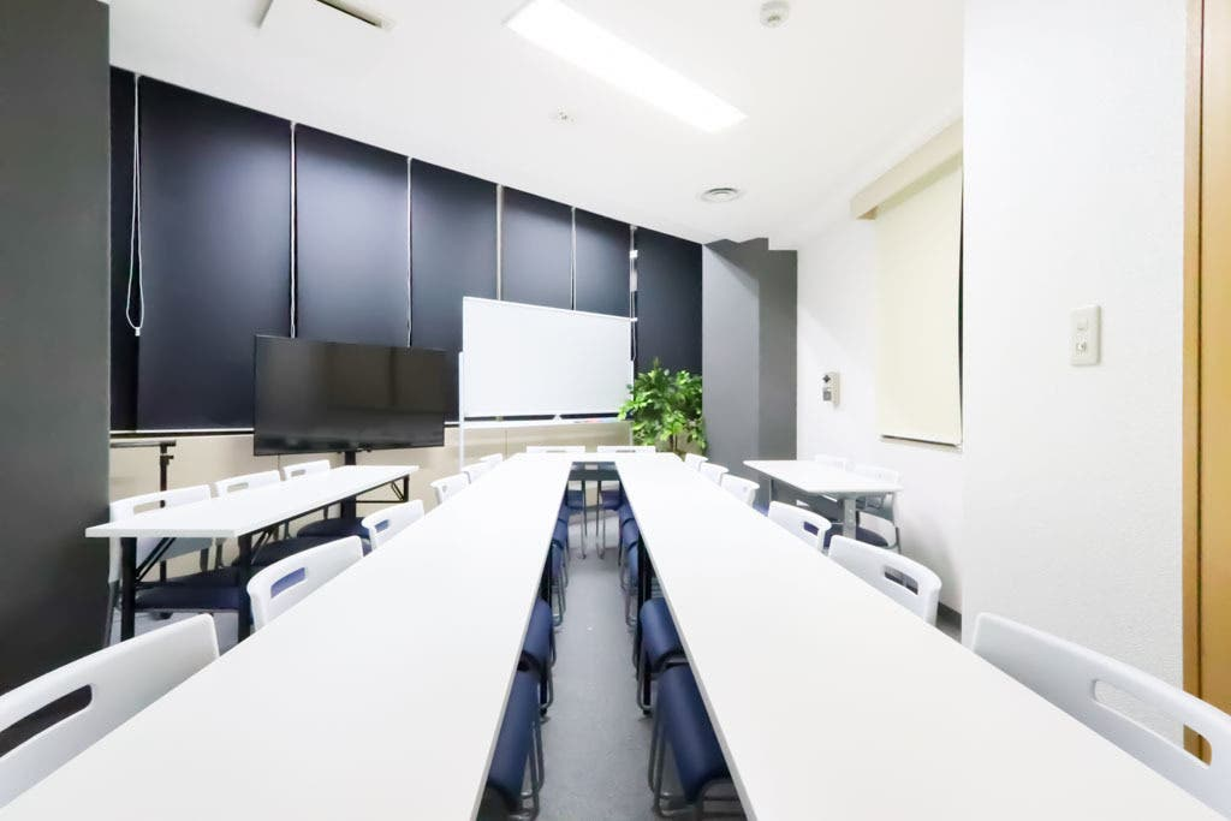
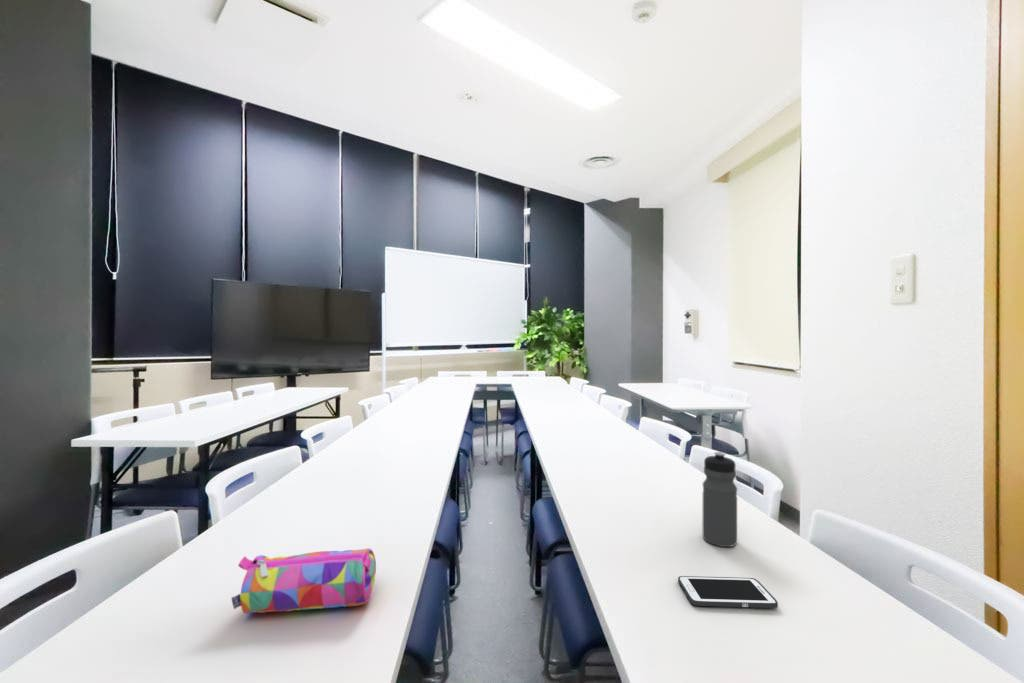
+ pencil case [231,547,377,615]
+ water bottle [702,451,738,548]
+ cell phone [677,575,779,609]
